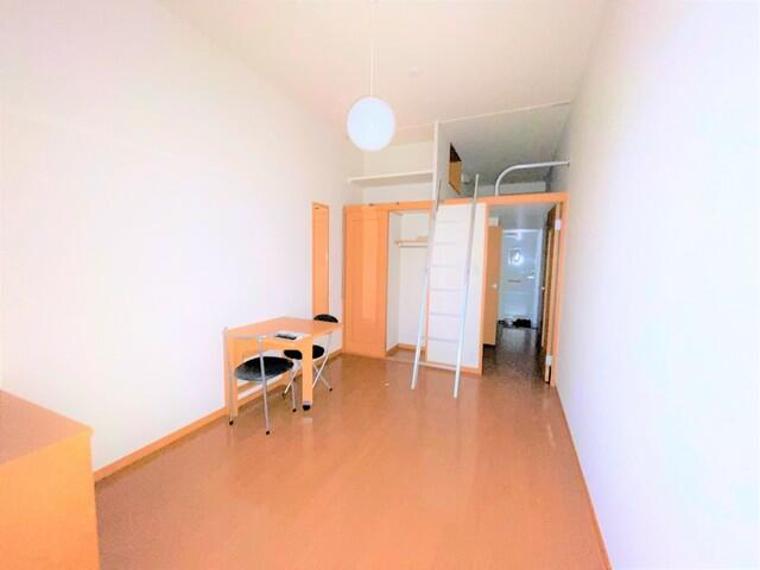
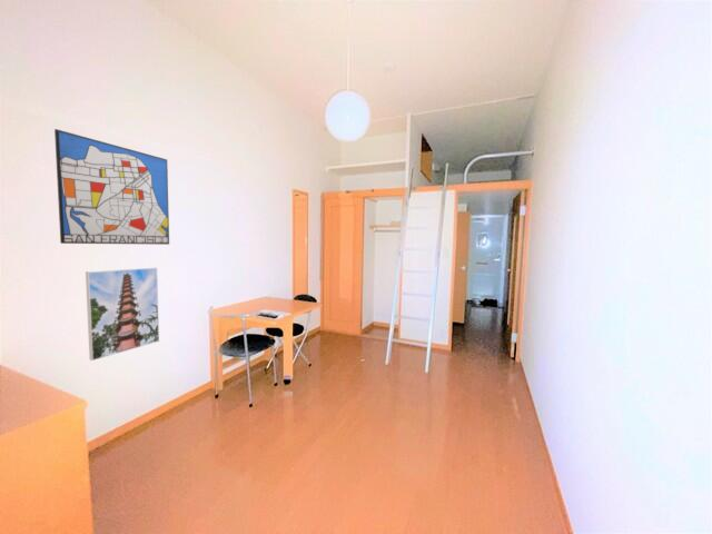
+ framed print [85,267,160,362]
+ wall art [53,128,170,246]
